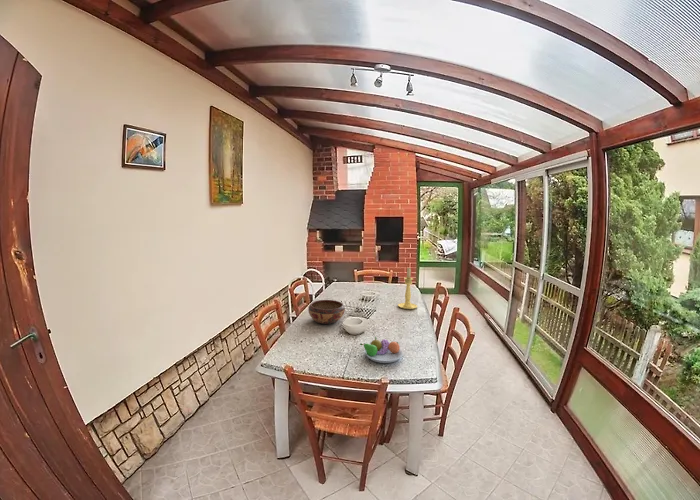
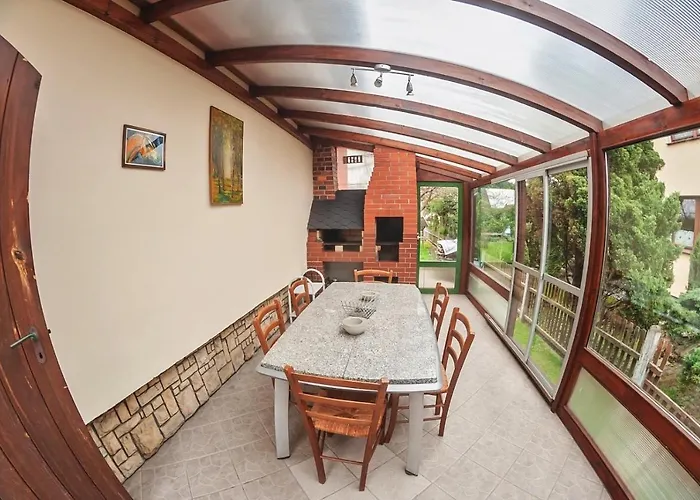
- fruit bowl [359,336,404,364]
- decorative bowl [307,299,346,325]
- candle holder [397,267,418,310]
